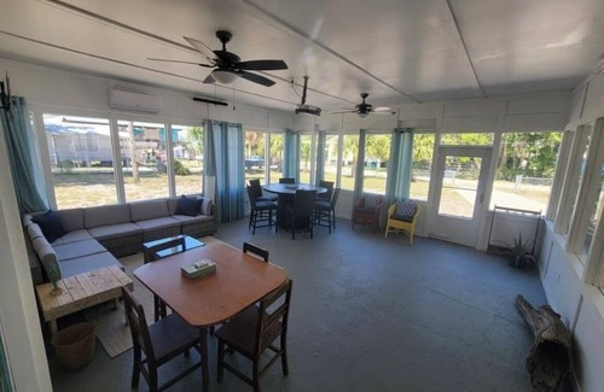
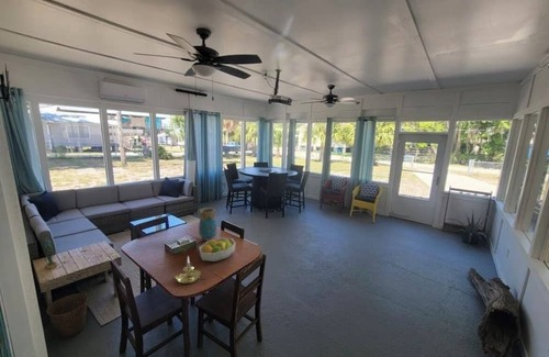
+ vase [198,207,217,242]
+ candle holder [171,255,202,285]
+ fruit bowl [198,236,237,263]
